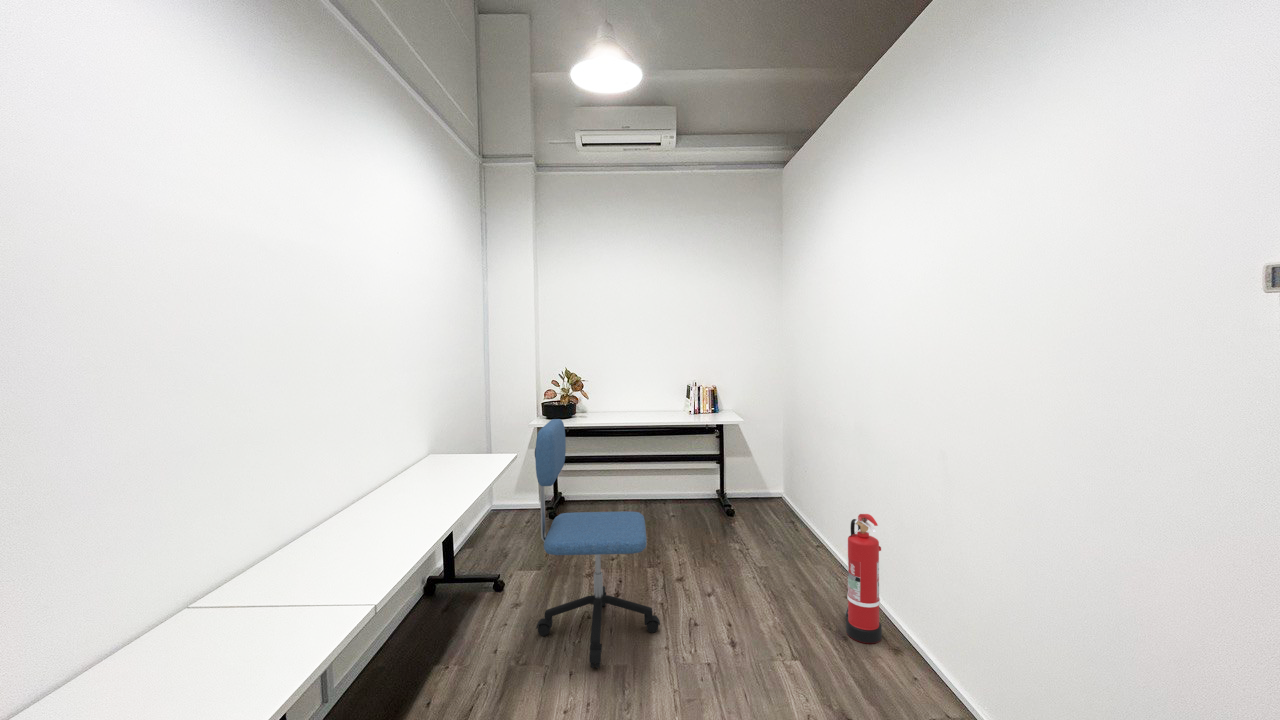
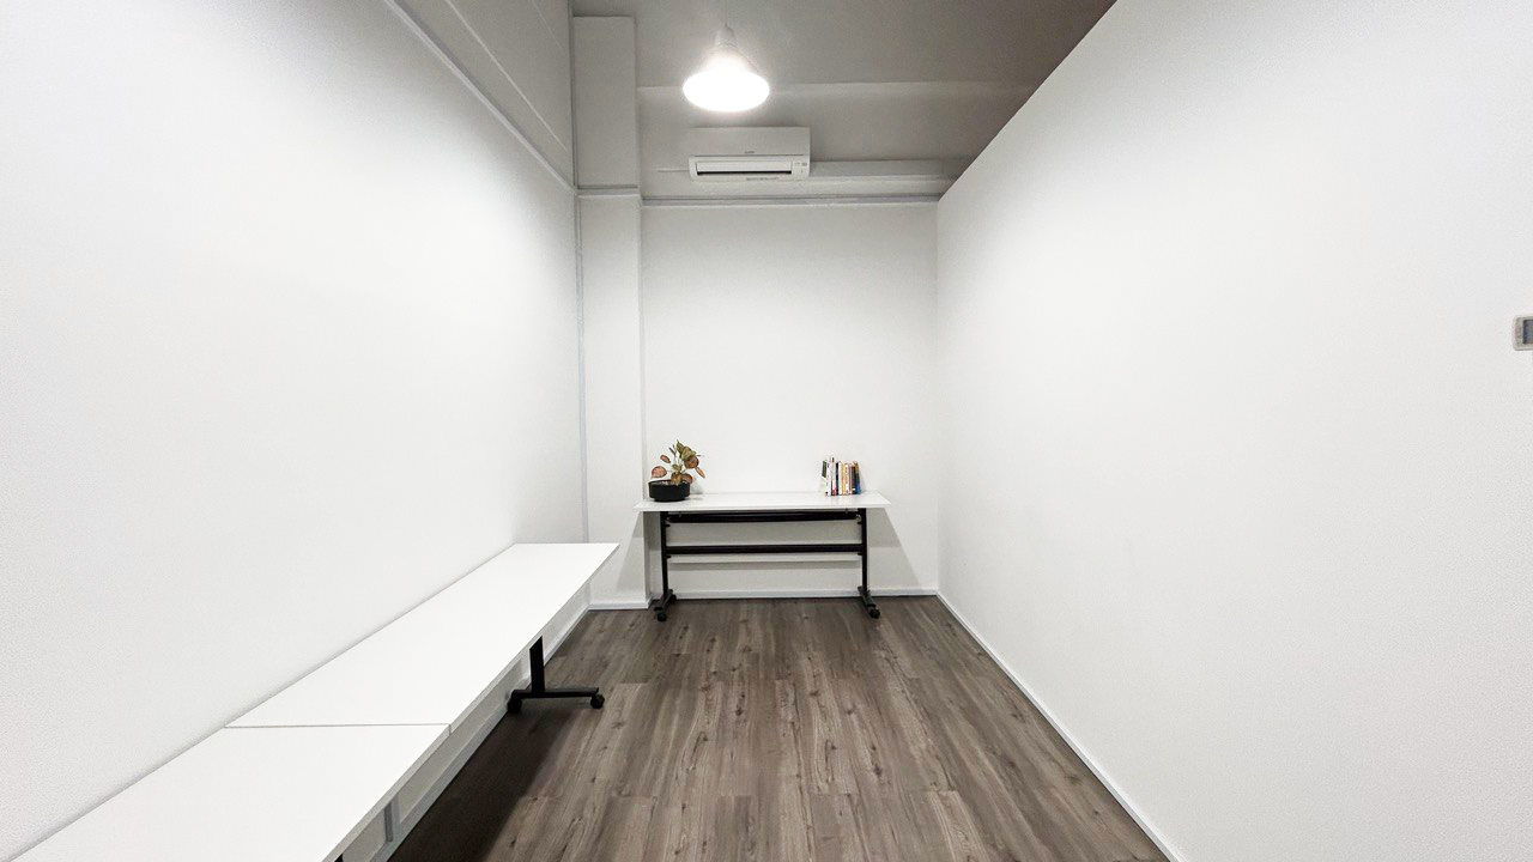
- fire extinguisher [844,513,883,644]
- office chair [534,418,661,669]
